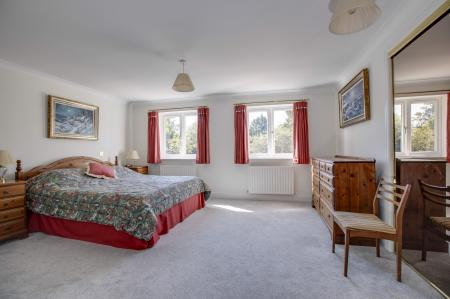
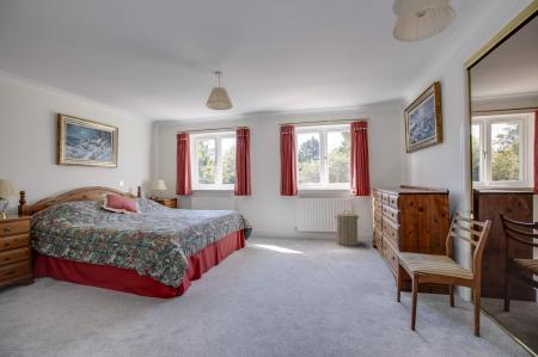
+ laundry hamper [334,209,361,247]
